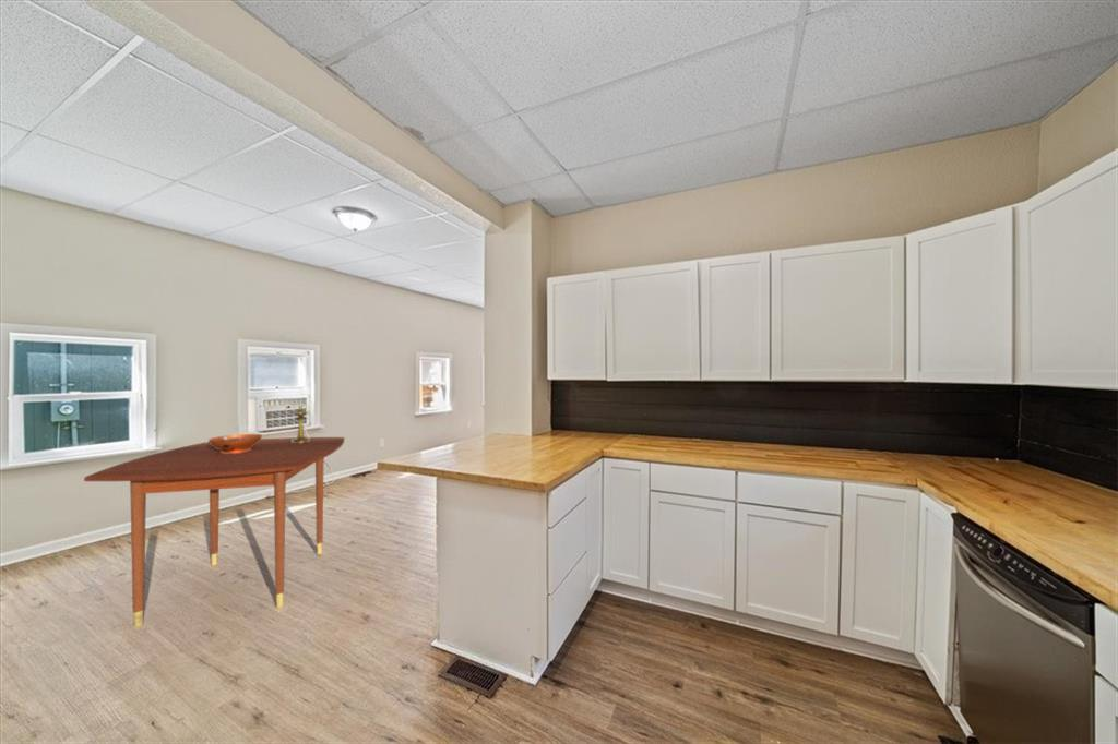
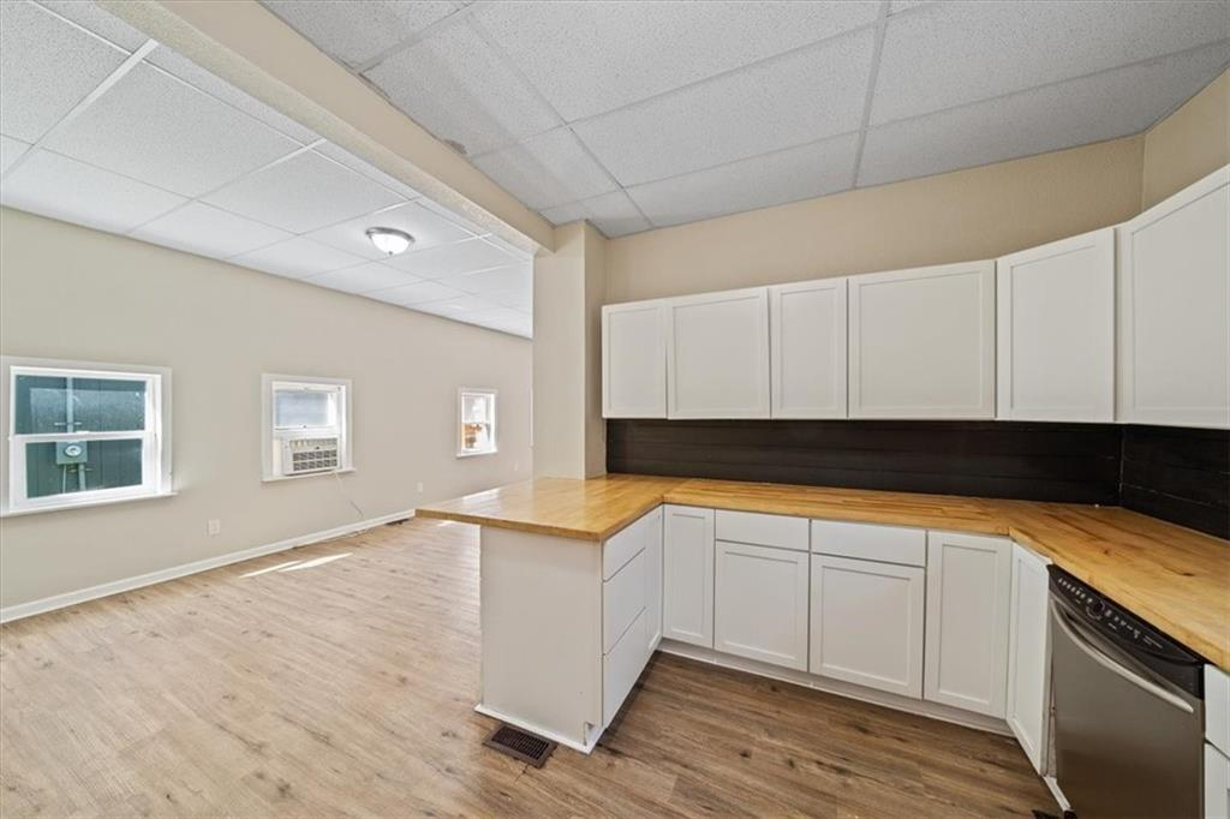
- dining table [83,436,345,628]
- decorative bowl [207,433,263,454]
- candlestick [290,401,311,443]
